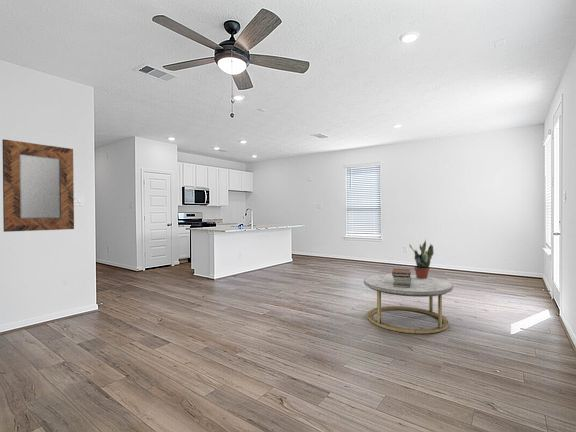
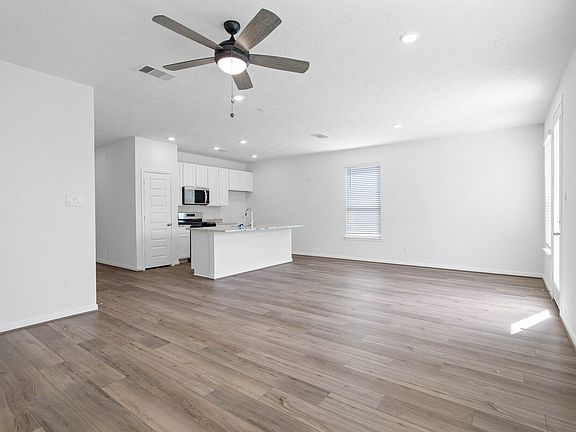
- potted plant [408,238,435,279]
- coffee table [363,273,454,335]
- home mirror [1,138,75,233]
- book stack [391,268,412,288]
